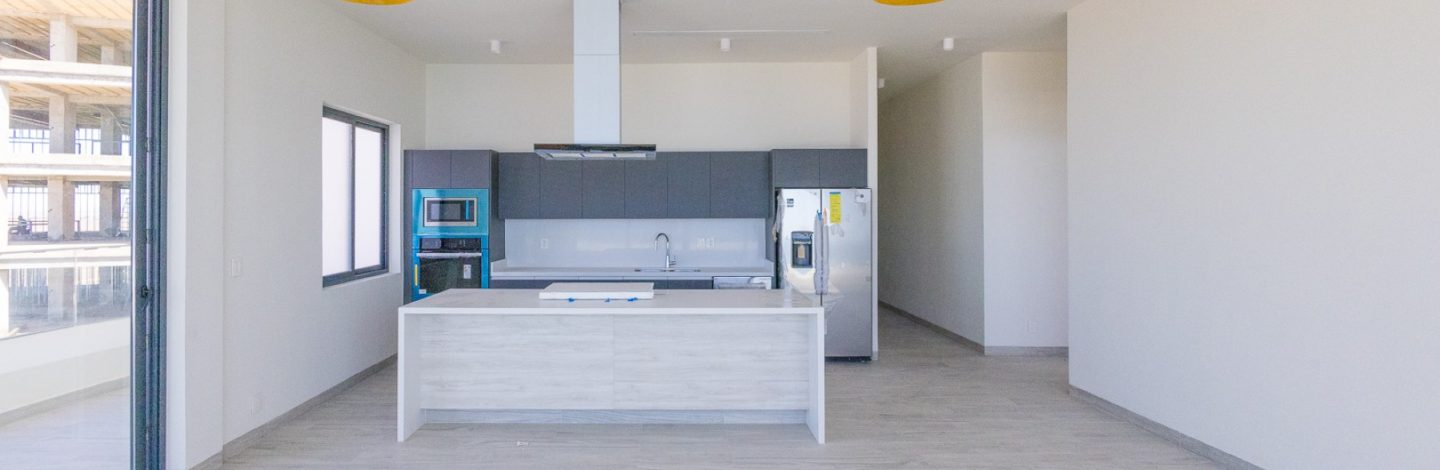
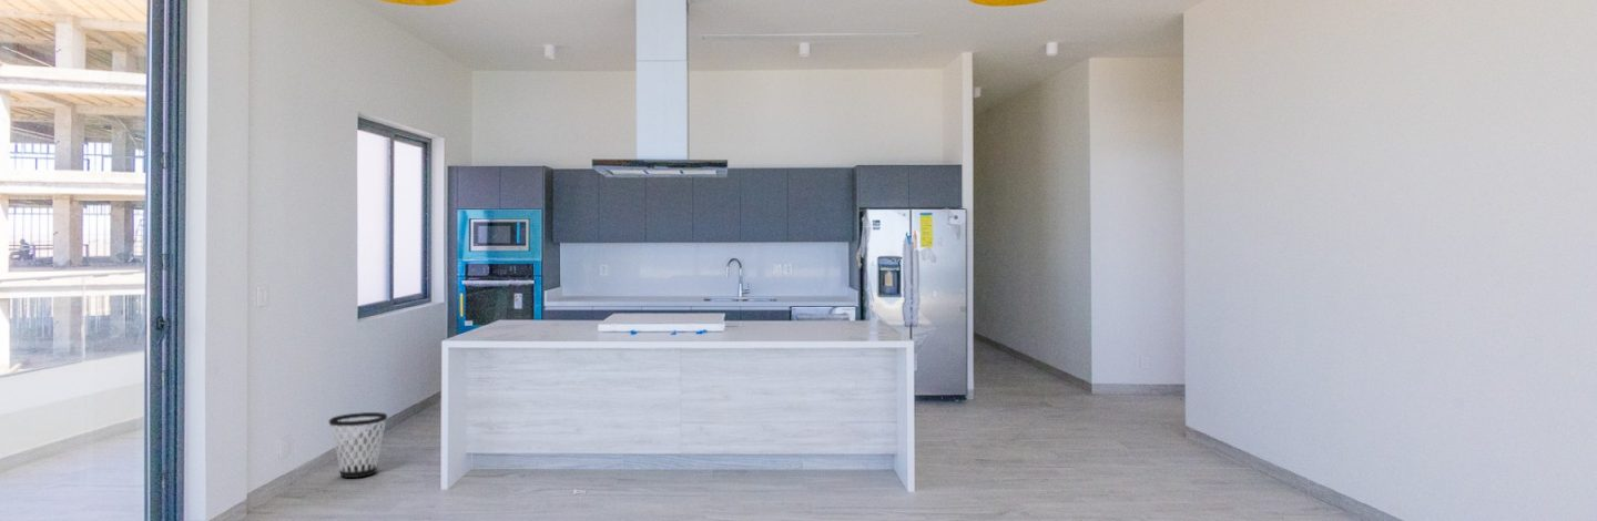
+ wastebasket [328,411,388,479]
